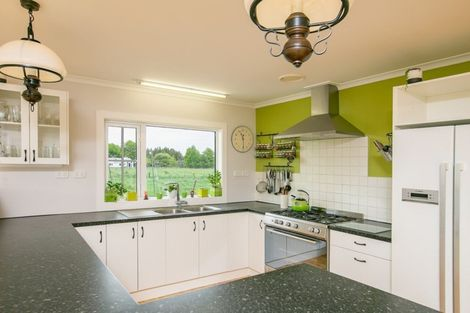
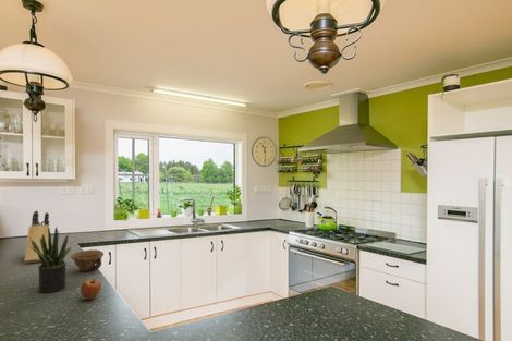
+ bowl [70,248,105,272]
+ apple [80,278,102,301]
+ knife block [23,210,51,265]
+ potted plant [31,226,73,293]
